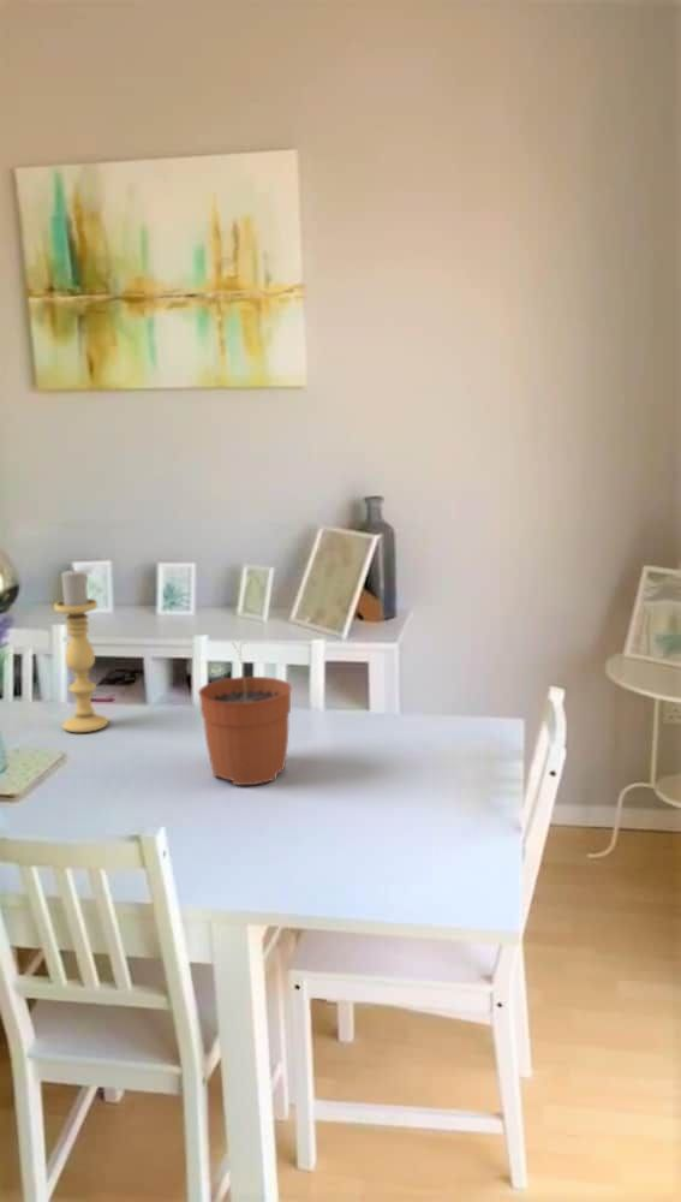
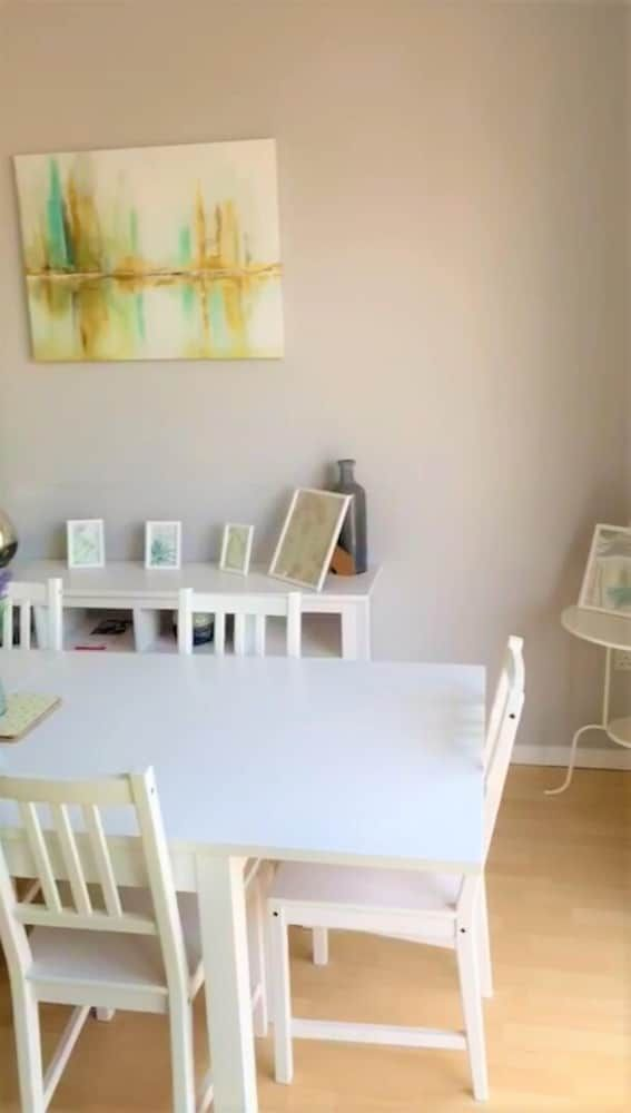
- candle holder [53,567,109,733]
- plant pot [197,641,293,786]
